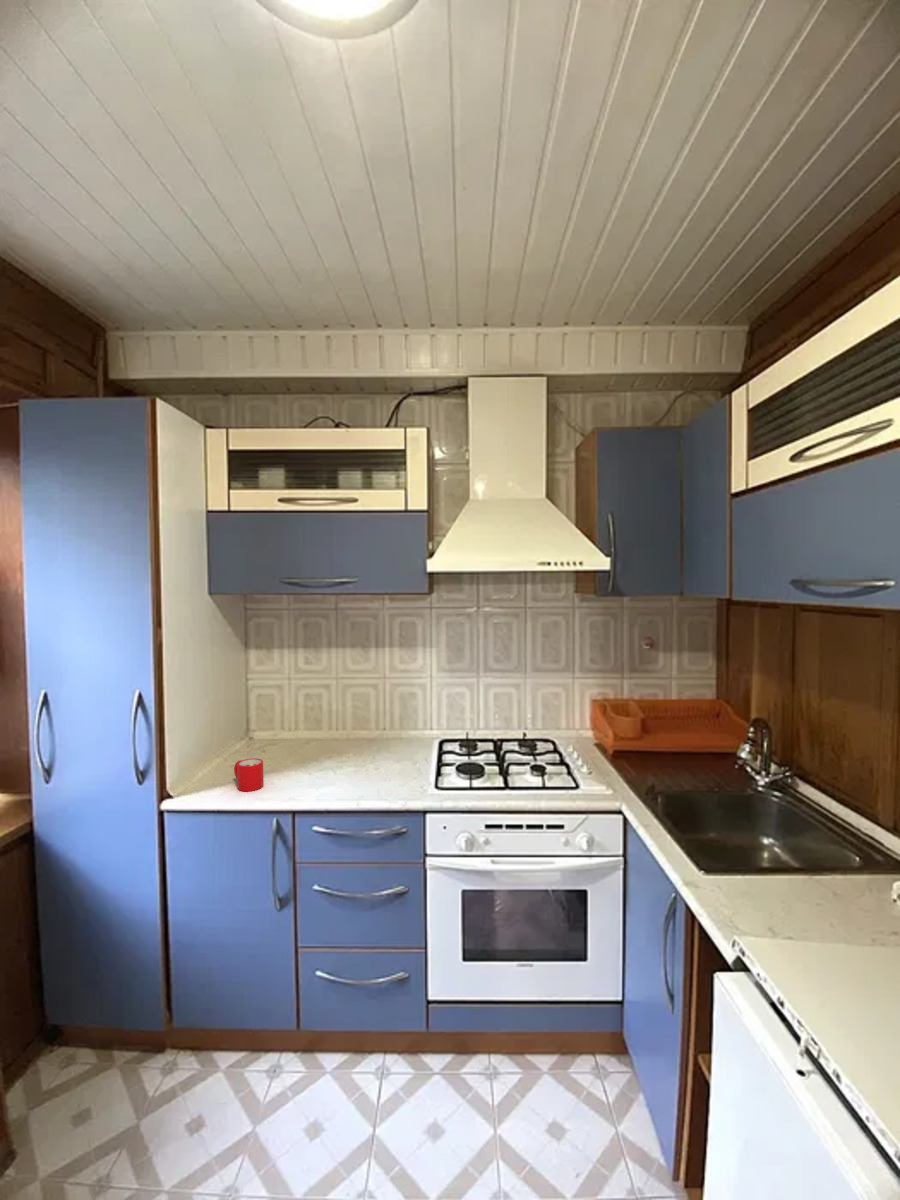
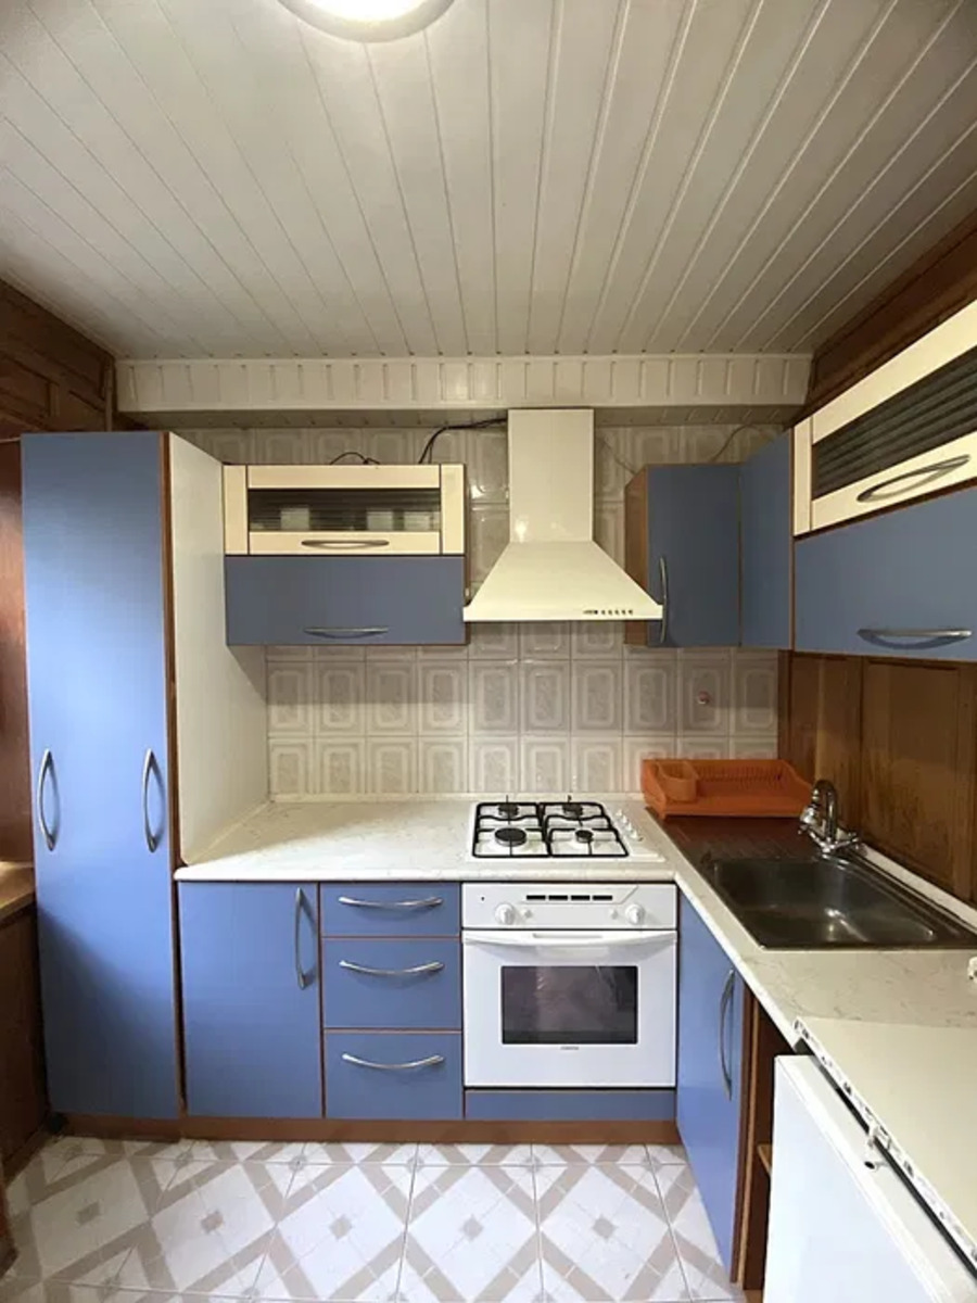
- mug [233,757,265,792]
